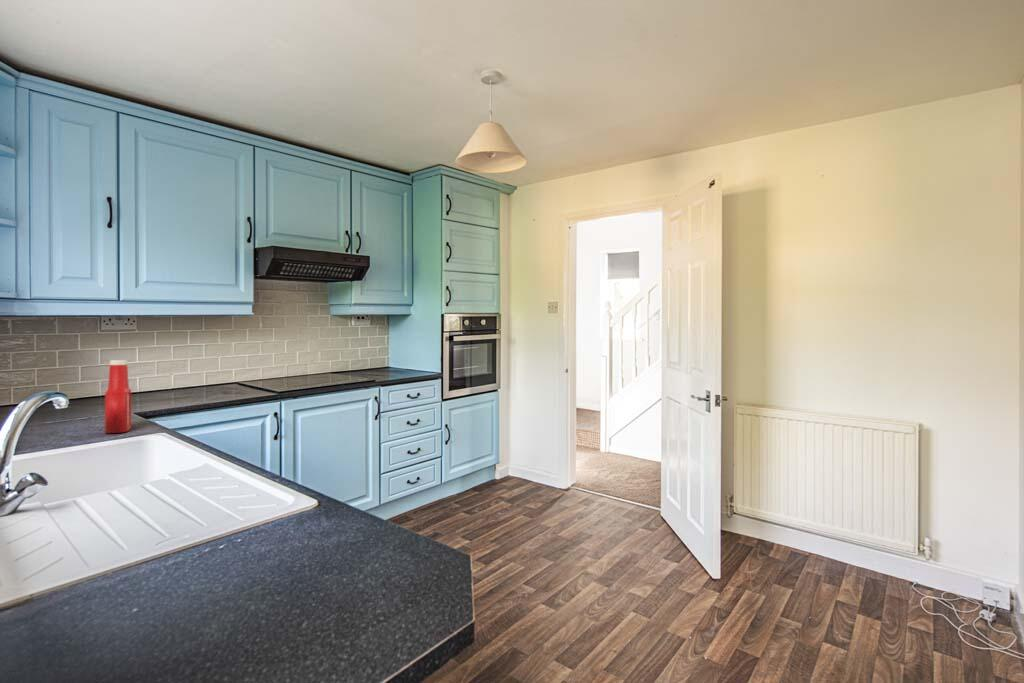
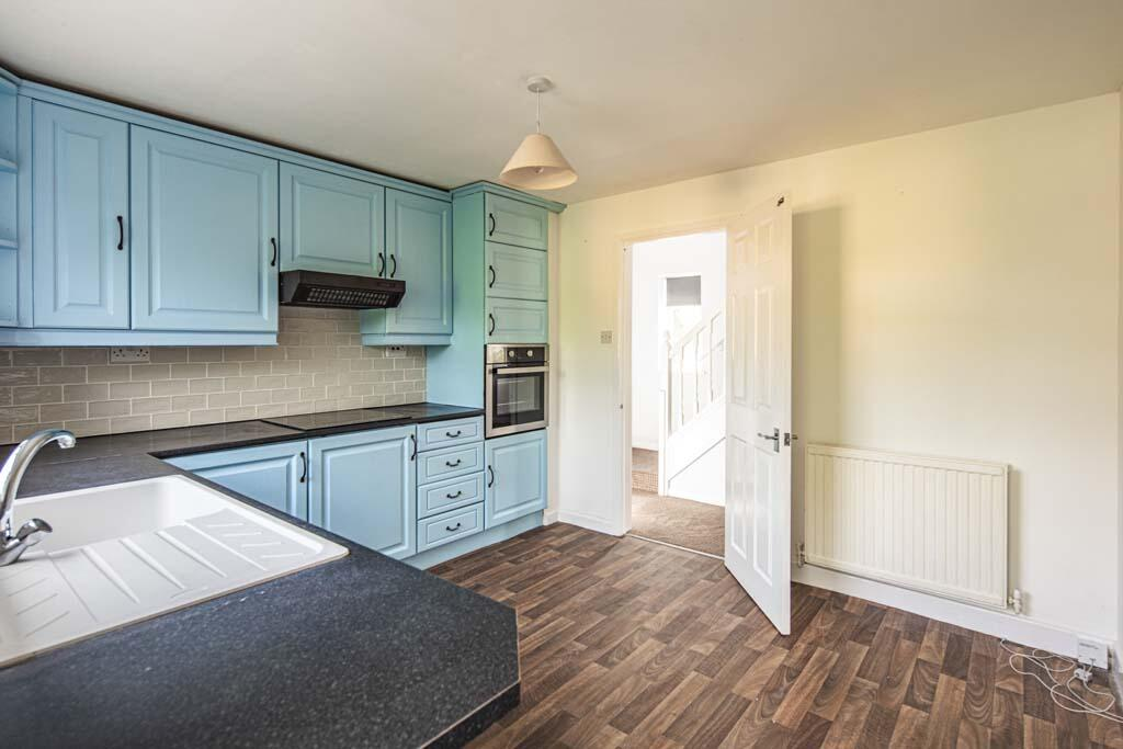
- soap bottle [104,359,132,434]
